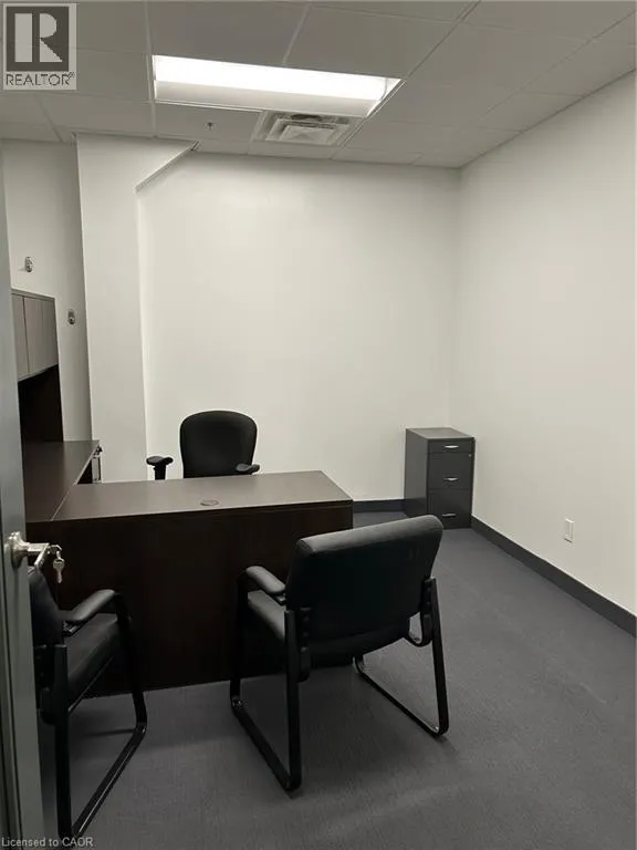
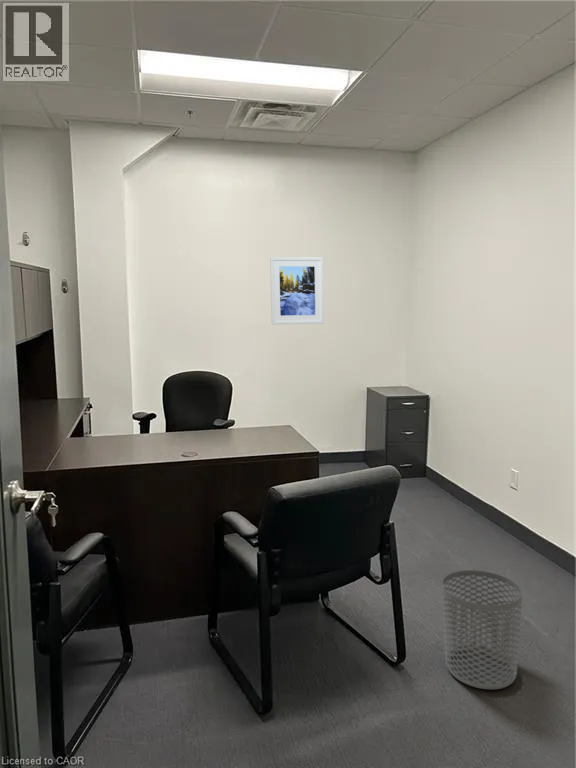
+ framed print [269,256,325,326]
+ waste bin [441,569,523,690]
